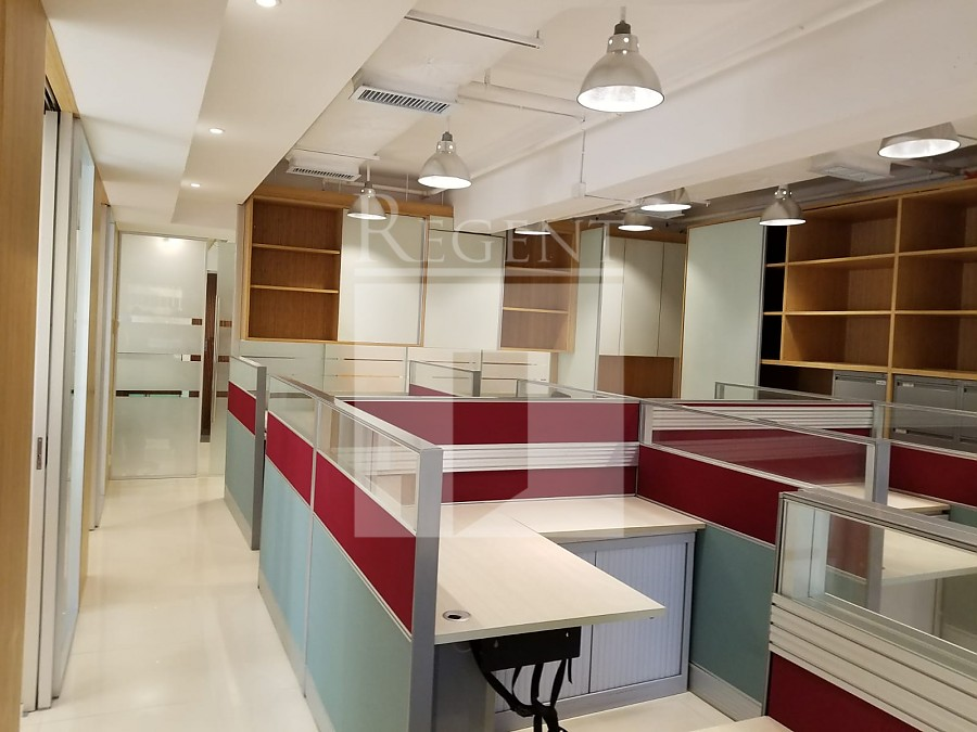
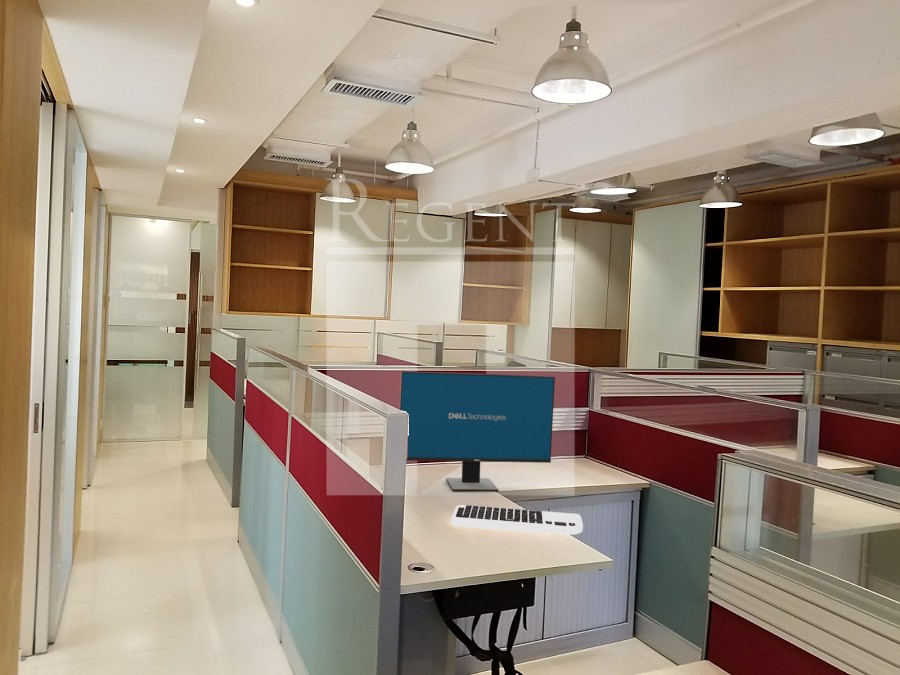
+ keyboard [451,504,584,536]
+ computer monitor [399,371,556,492]
